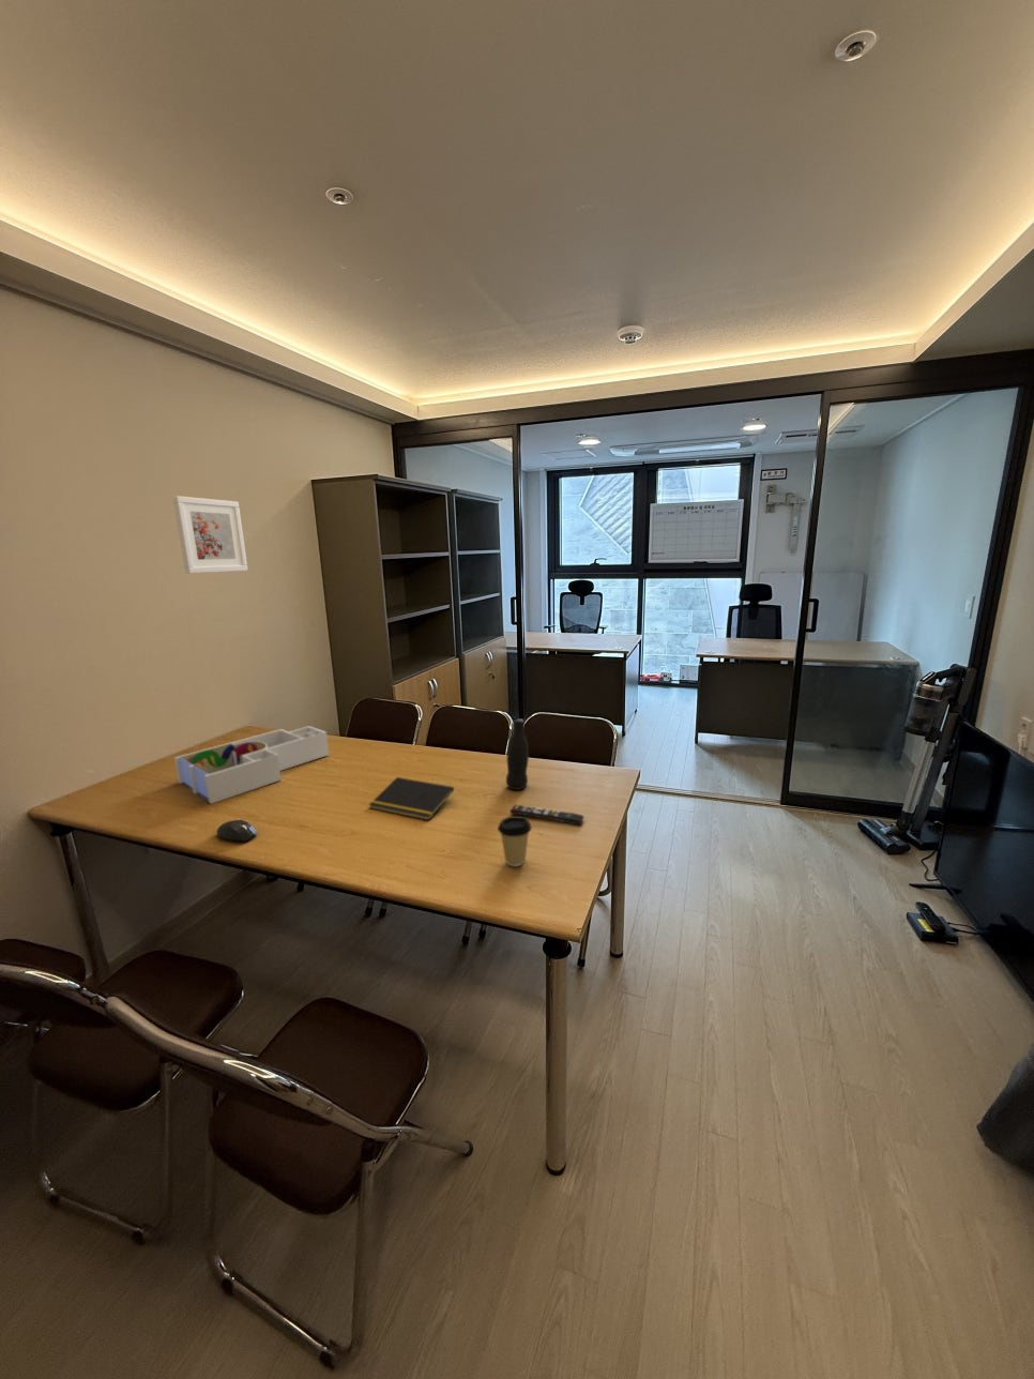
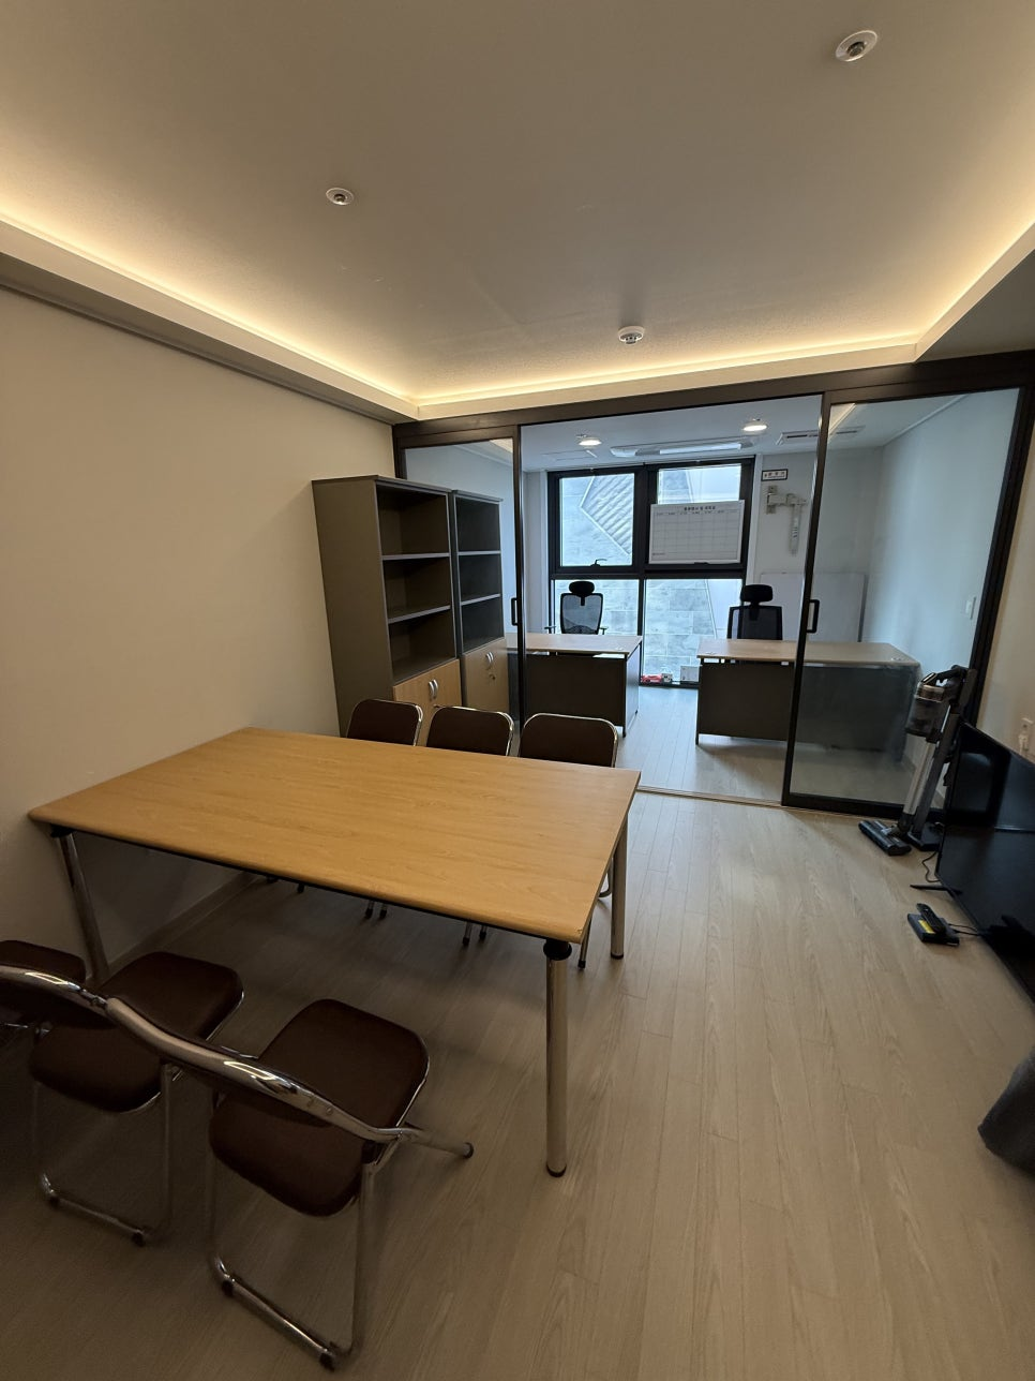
- desk organizer [174,725,330,805]
- bottle [505,719,530,792]
- notepad [368,776,455,821]
- remote control [508,805,585,826]
- coffee cup [496,814,533,868]
- mouse [216,819,258,843]
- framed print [173,495,250,574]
